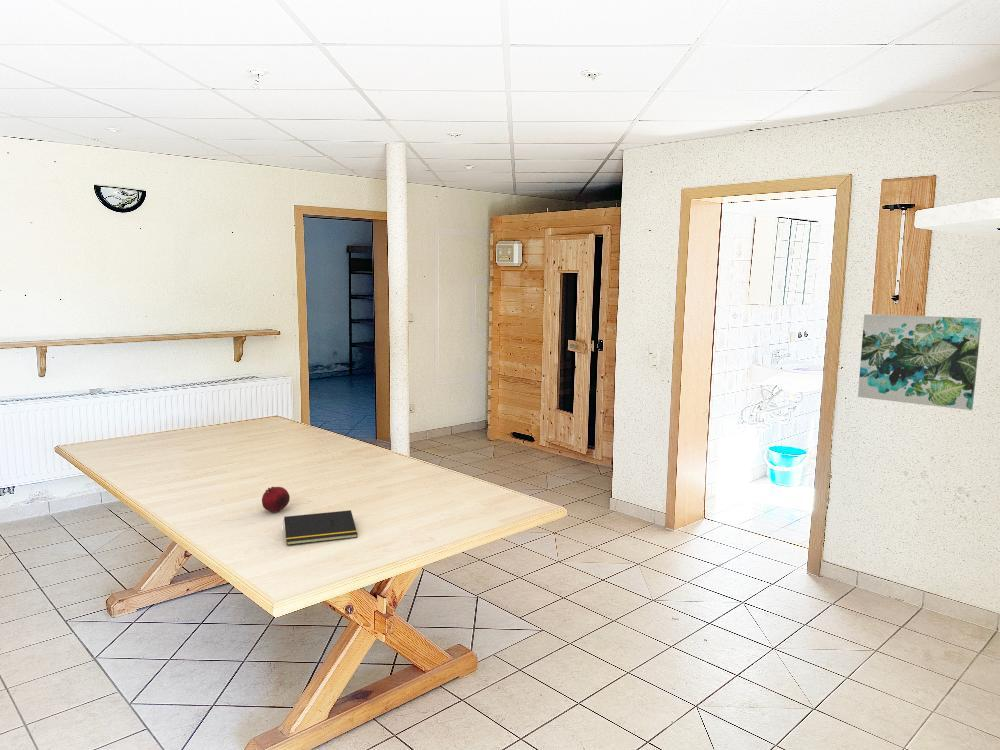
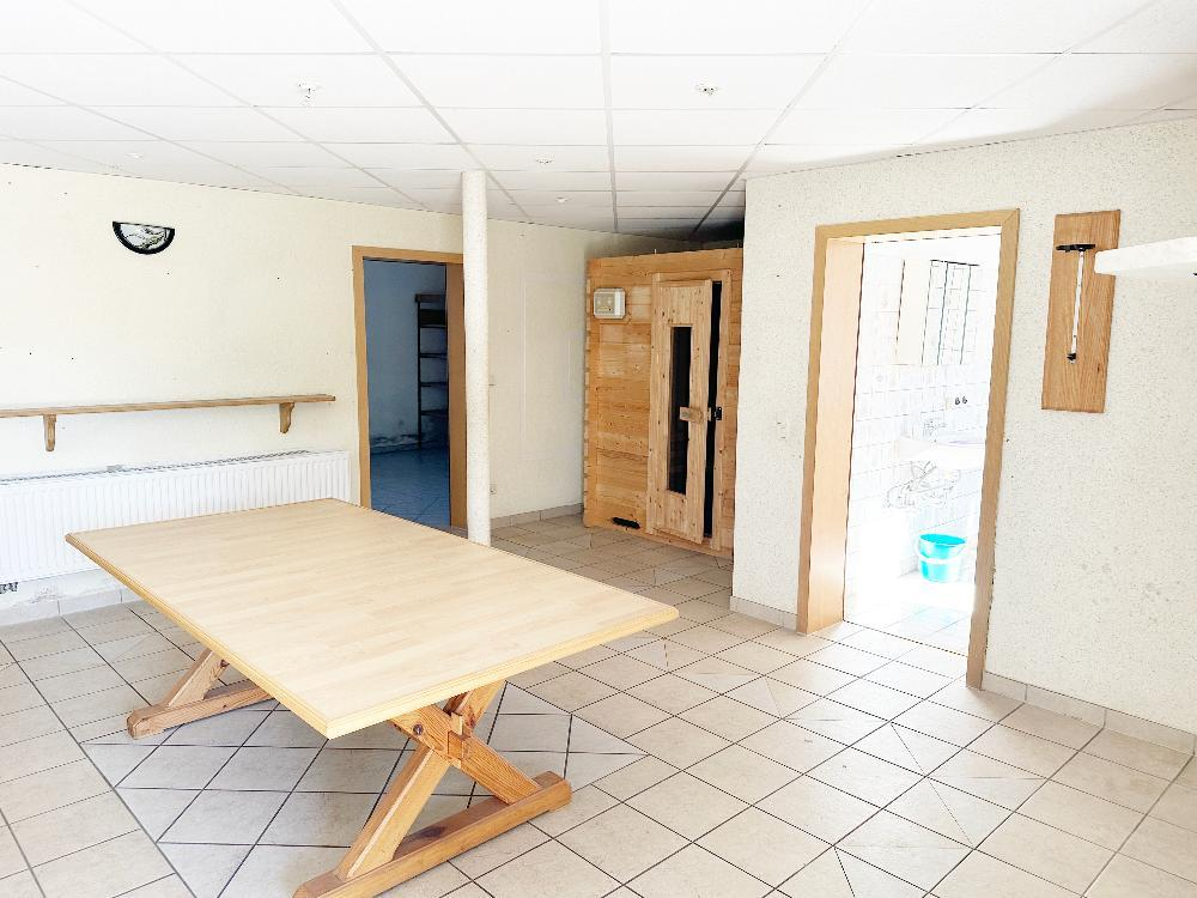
- fruit [261,486,291,513]
- notepad [282,509,358,546]
- wall art [857,313,983,411]
